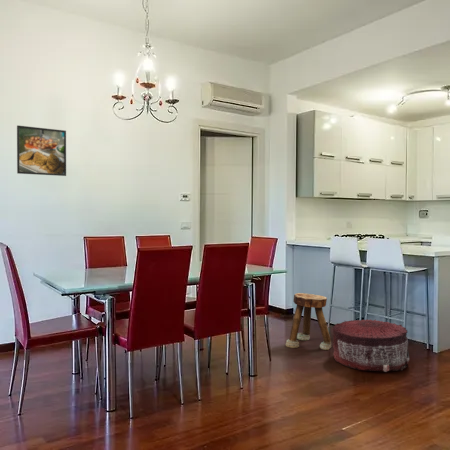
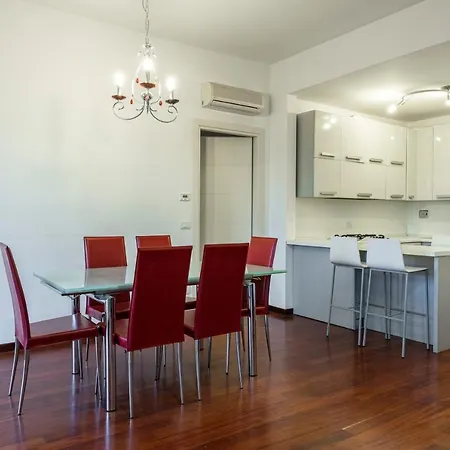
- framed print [16,124,67,177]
- stool [285,292,332,351]
- pouf [332,319,410,373]
